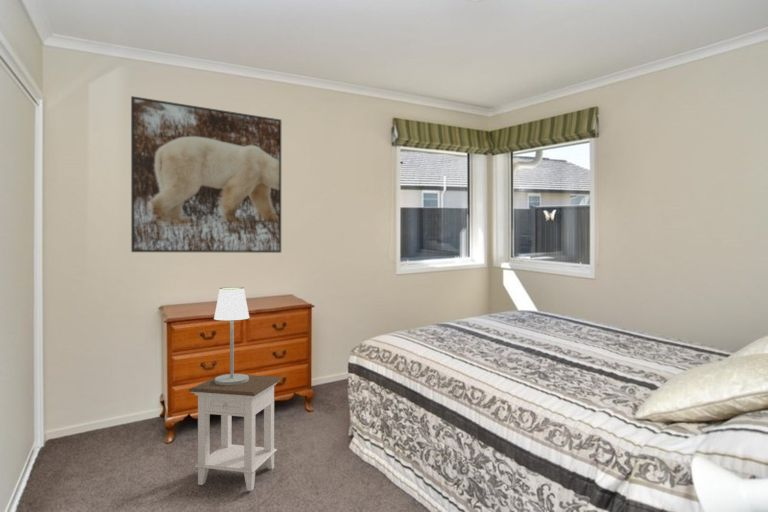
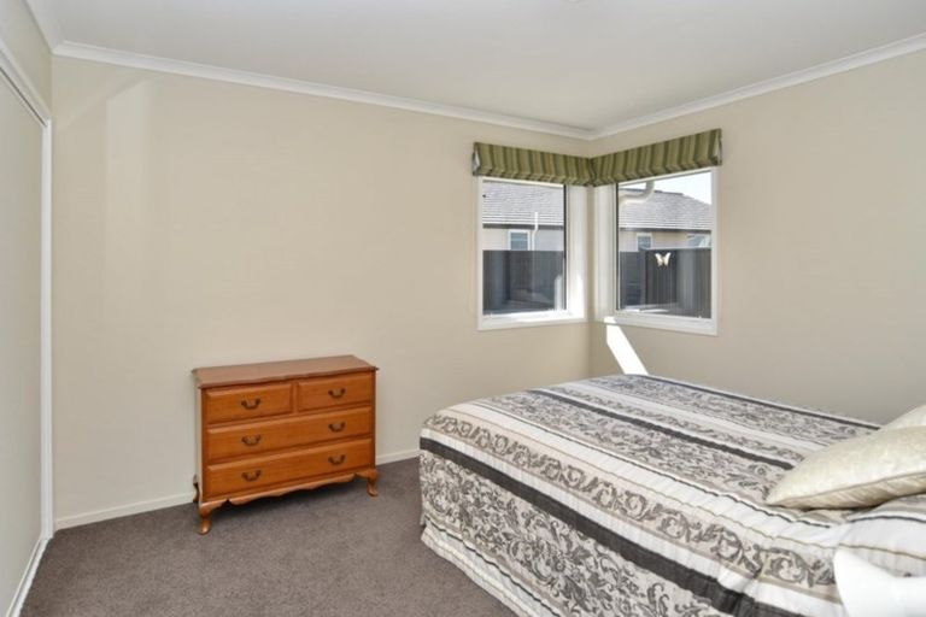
- table lamp [213,286,251,385]
- nightstand [188,373,283,492]
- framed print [130,95,282,254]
